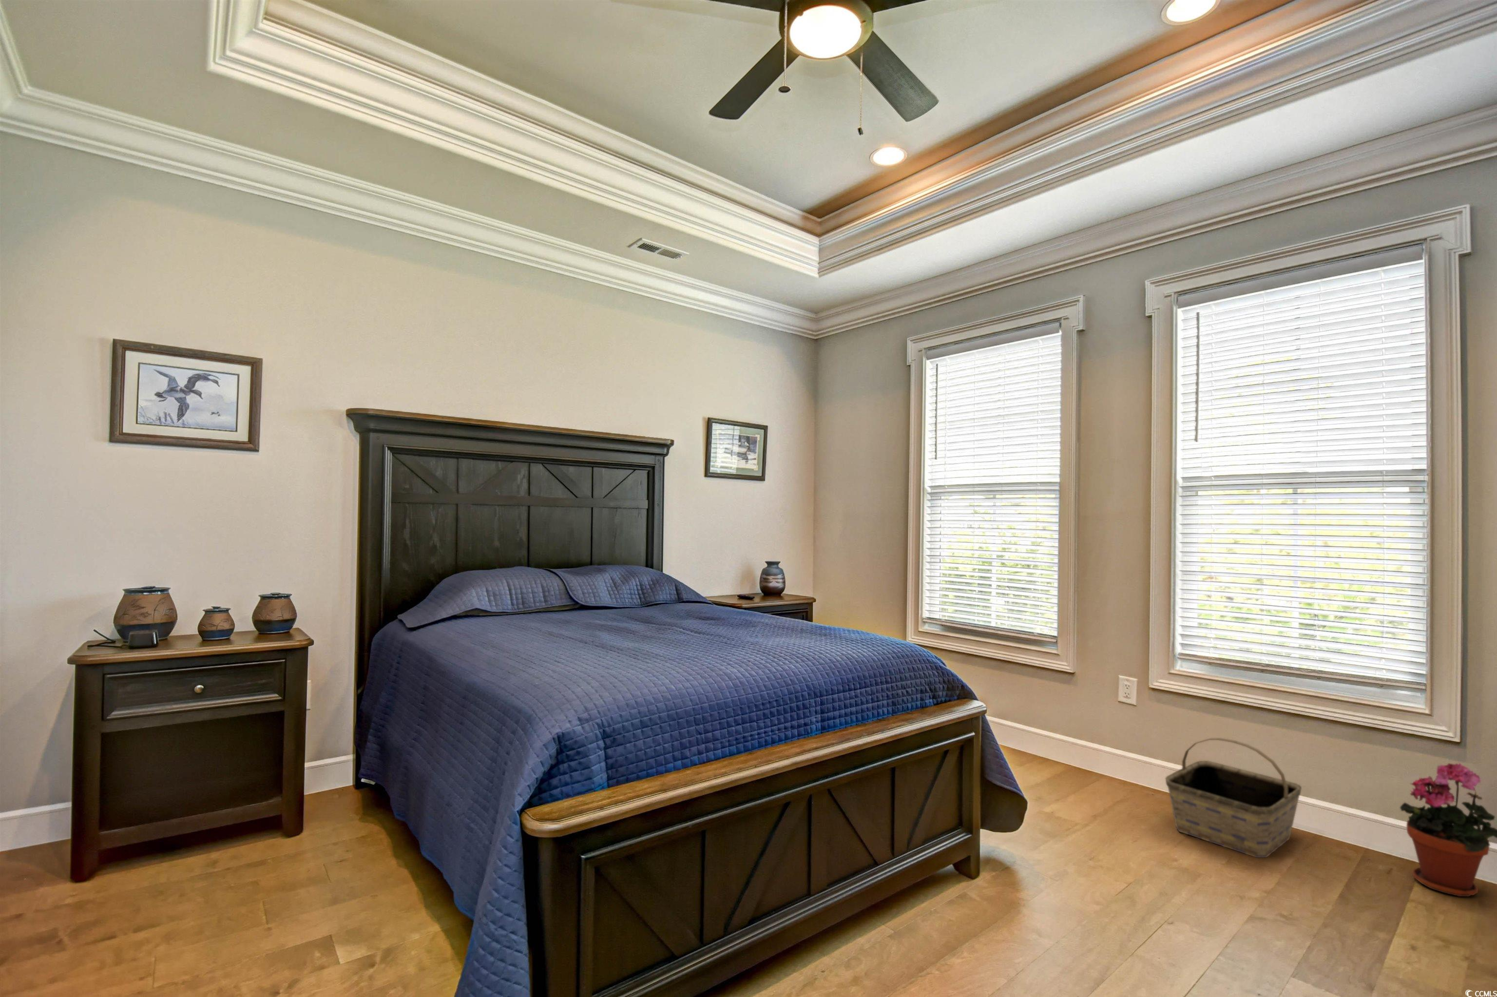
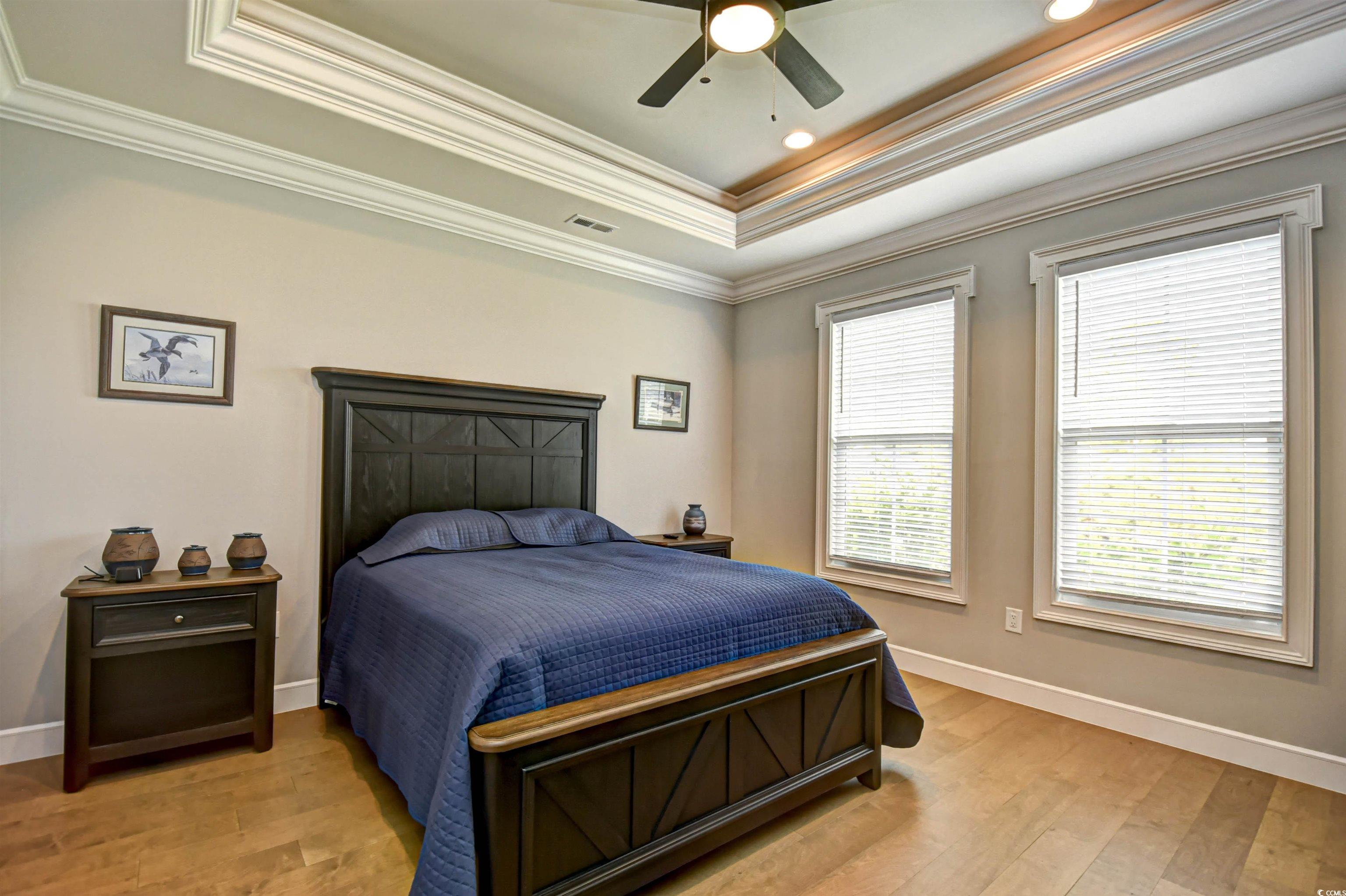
- basket [1164,738,1302,858]
- potted plant [1399,762,1497,897]
